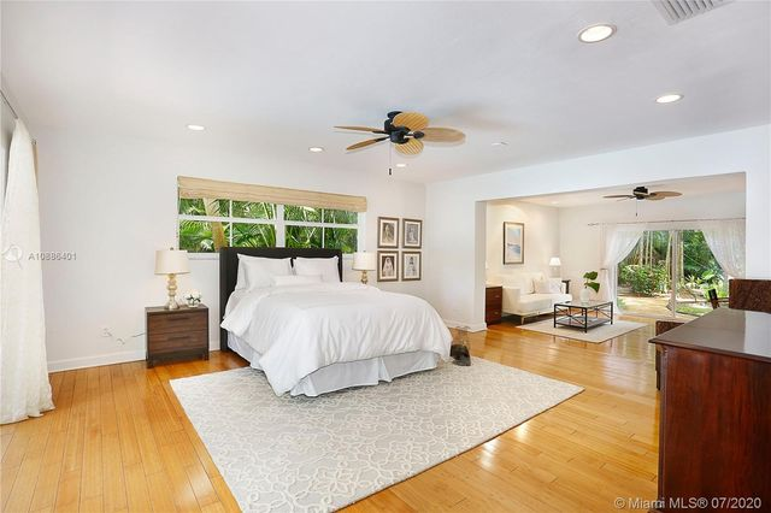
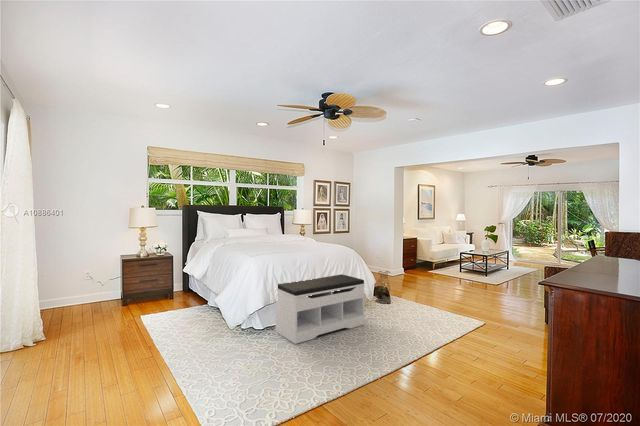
+ bench [275,273,366,345]
